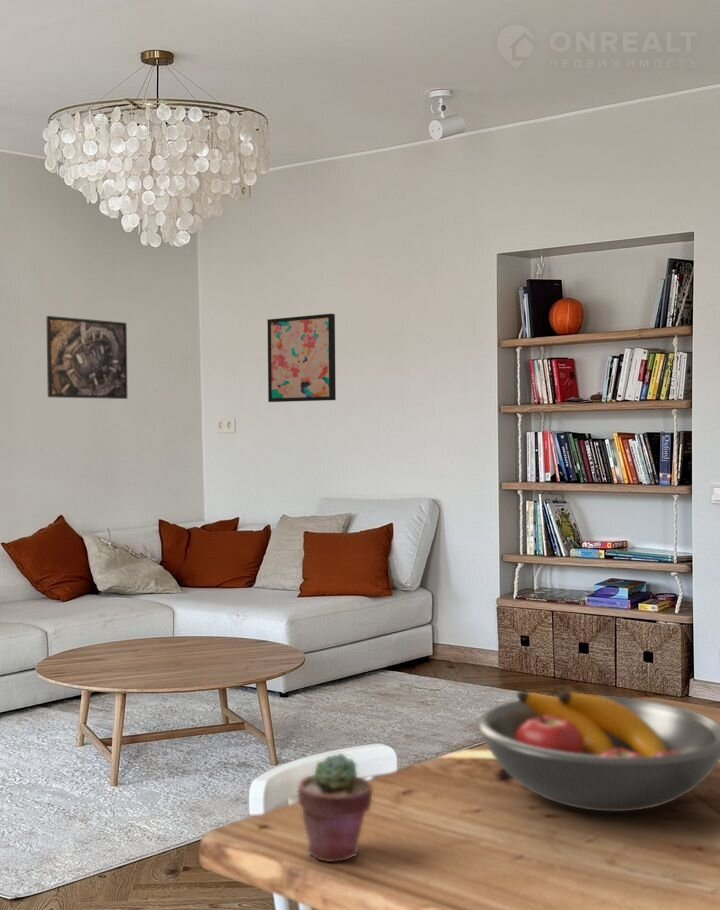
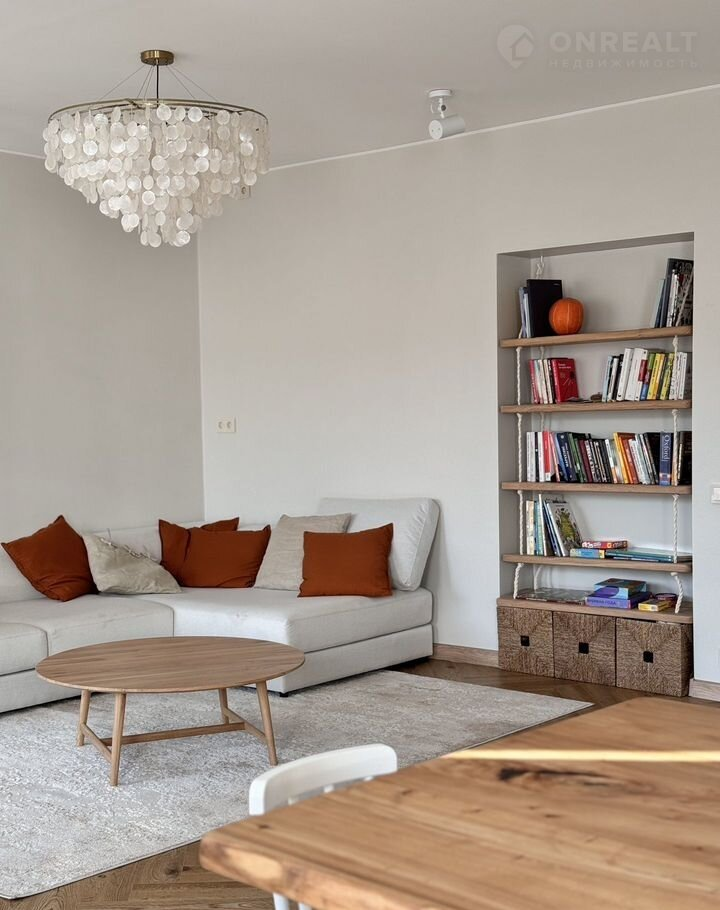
- potted succulent [297,752,373,863]
- fruit bowl [476,690,720,812]
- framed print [45,315,129,400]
- wall art [266,313,337,403]
